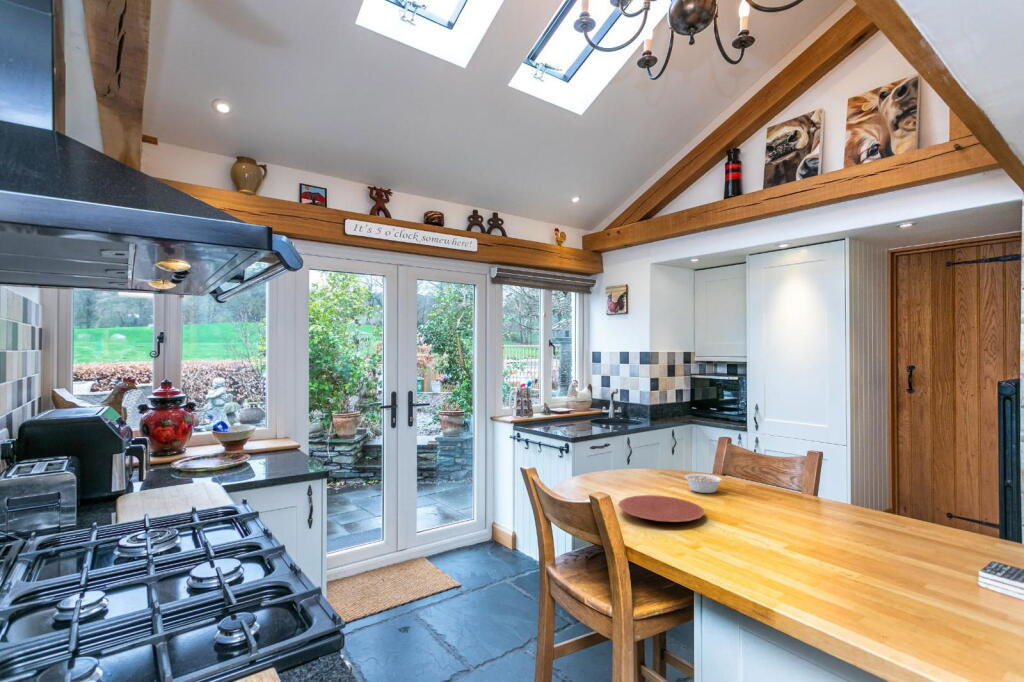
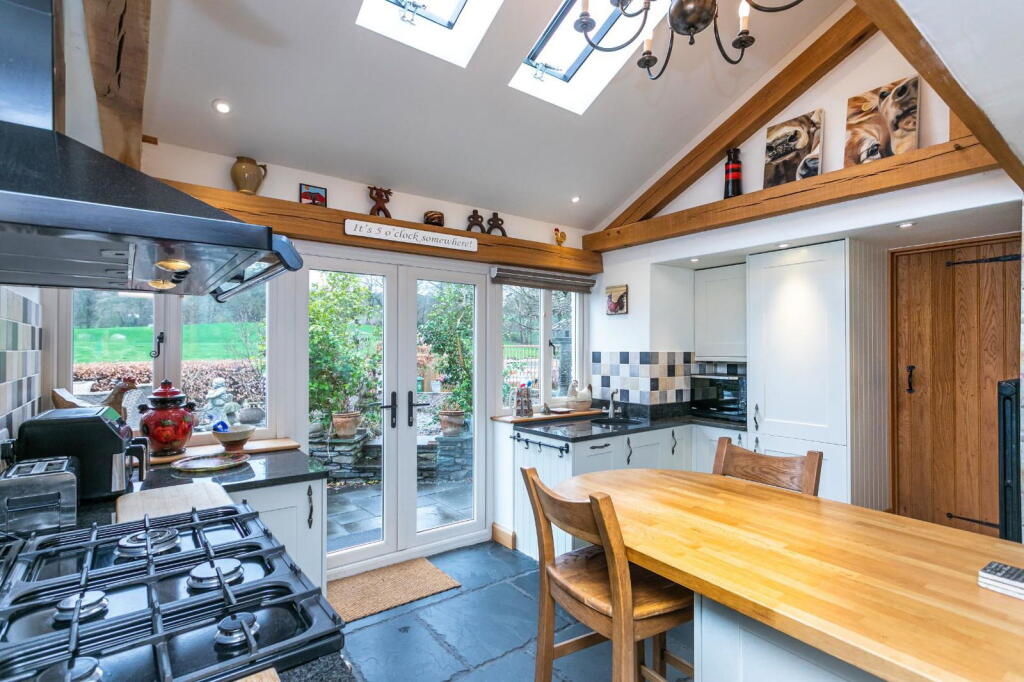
- plate [617,494,705,523]
- legume [683,473,729,494]
